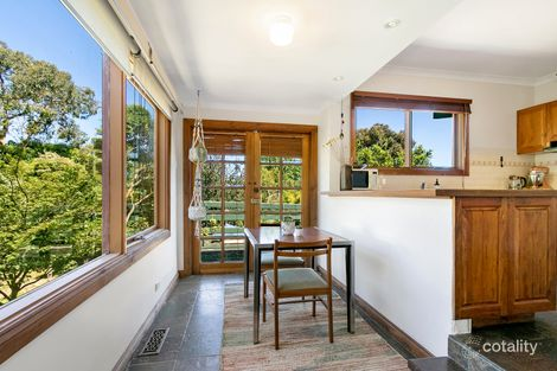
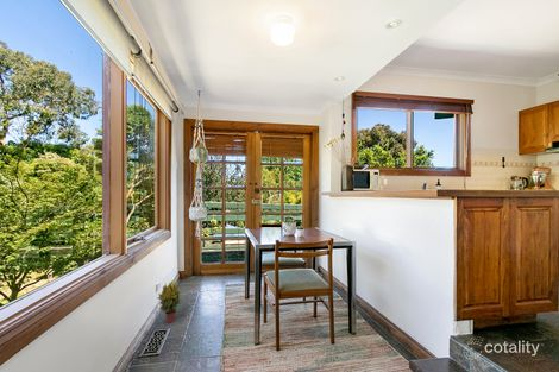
+ potted plant [156,279,183,323]
